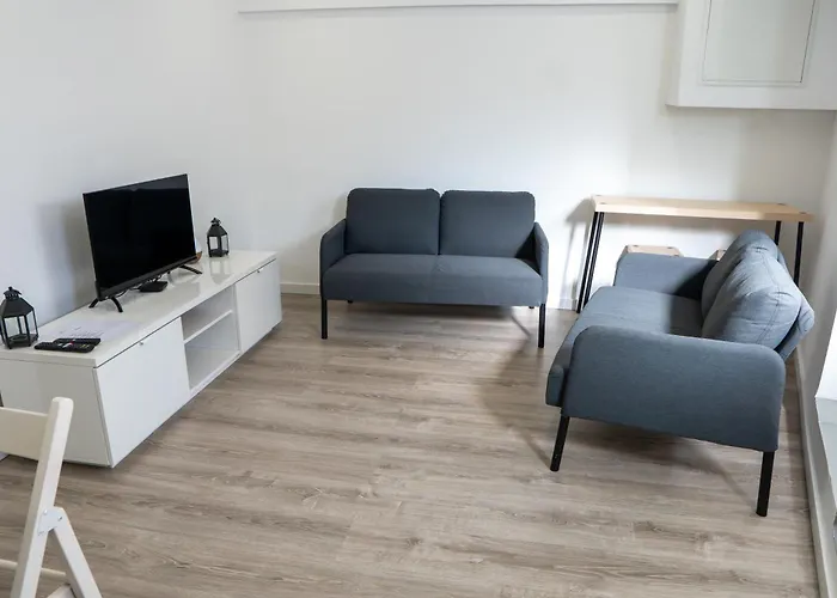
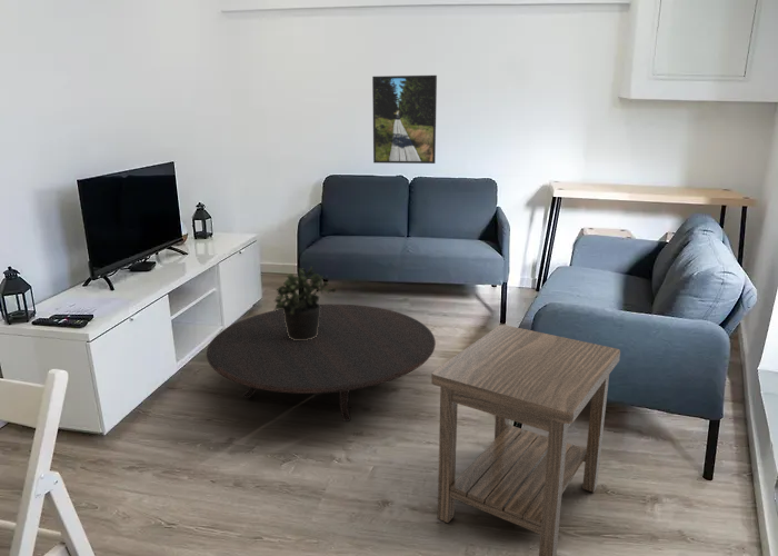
+ side table [430,324,621,556]
+ table [206,304,437,423]
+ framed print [371,75,438,165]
+ potted plant [273,266,337,340]
